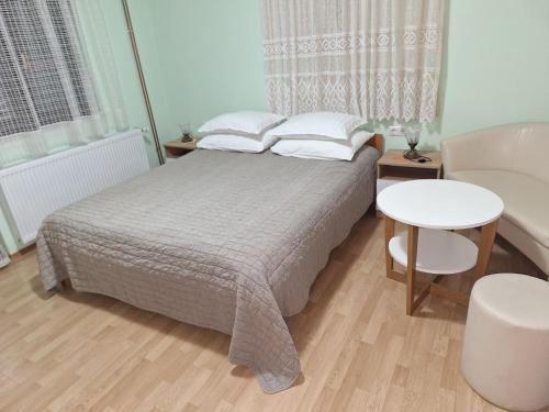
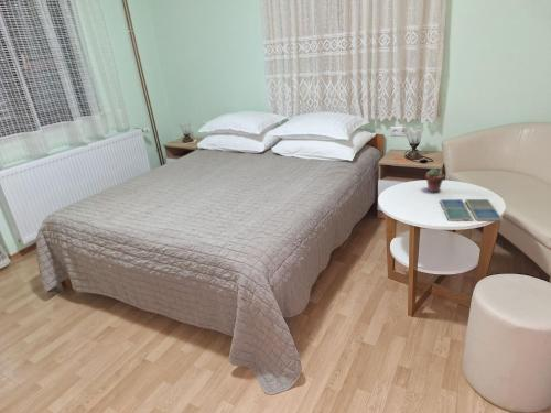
+ drink coaster [439,198,504,222]
+ potted succulent [424,167,445,194]
